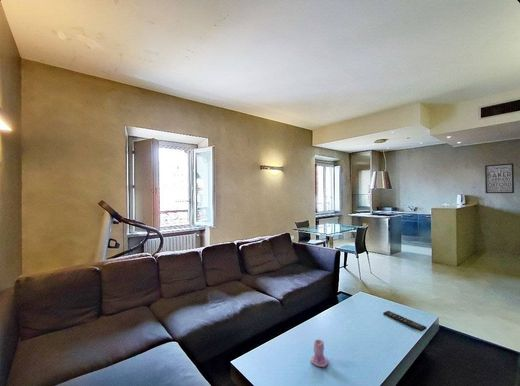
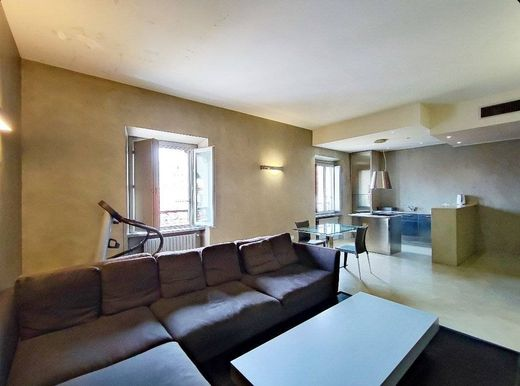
- wall art [484,162,515,194]
- remote control [382,310,428,332]
- candle [309,338,329,368]
